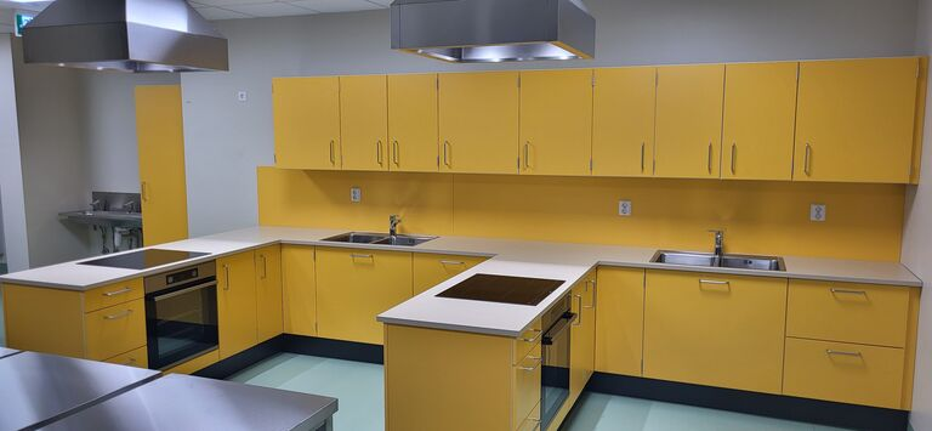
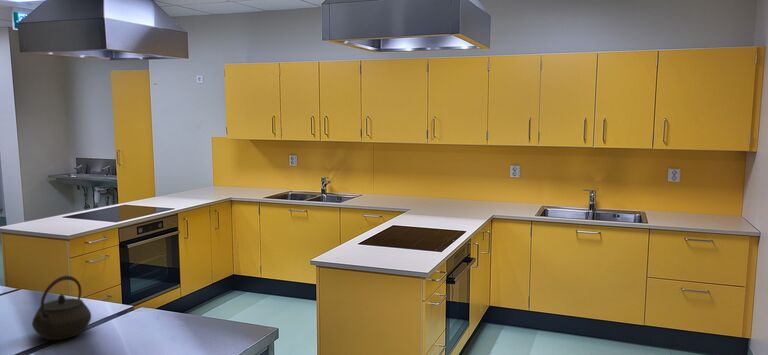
+ kettle [31,275,92,341]
